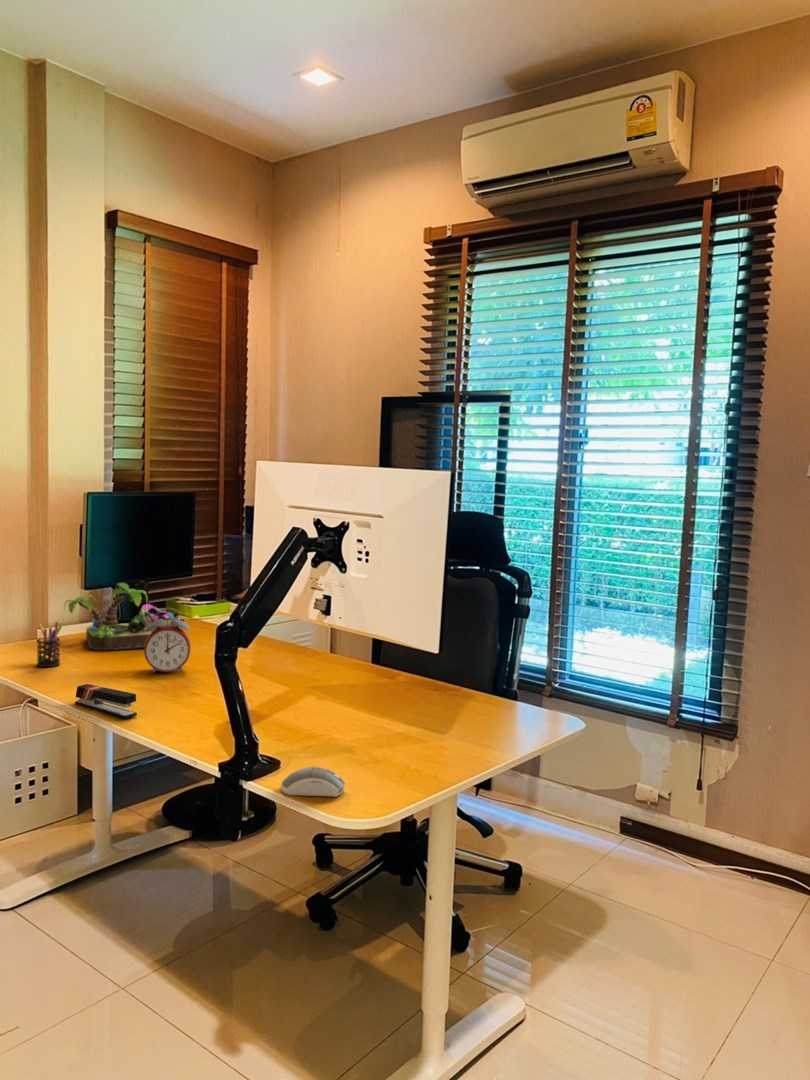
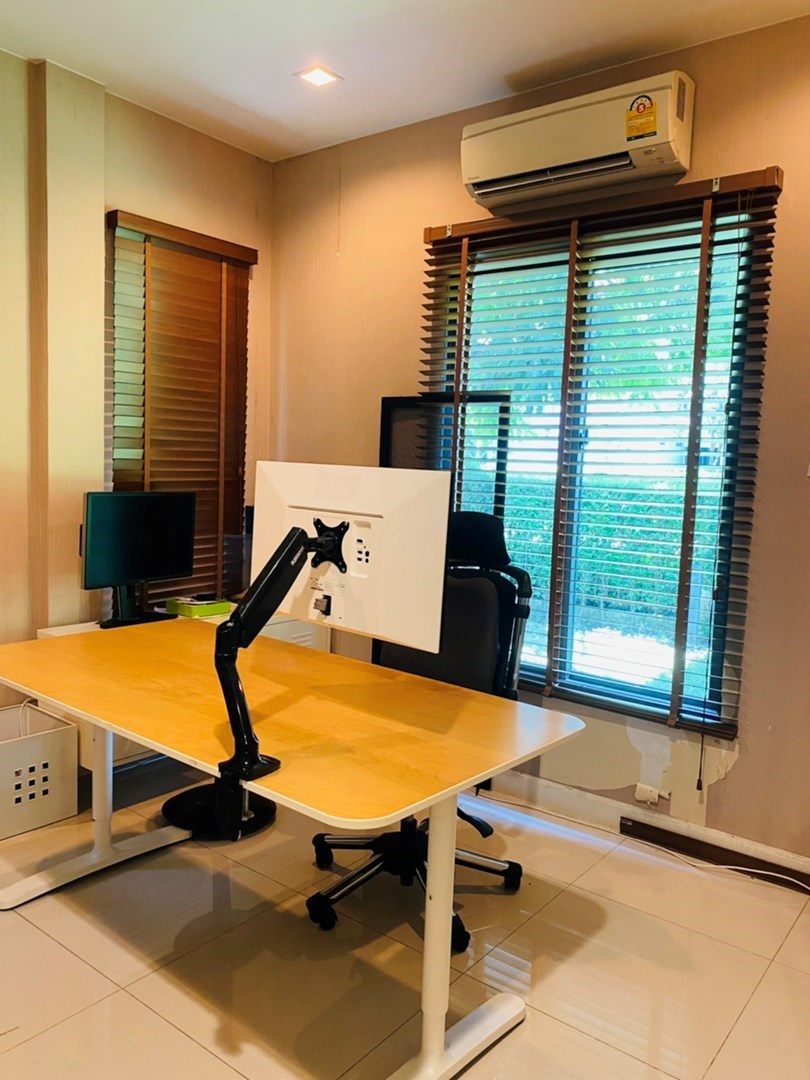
- pen holder [36,621,63,668]
- alarm clock [143,607,191,674]
- stapler [74,683,138,719]
- computer mouse [280,766,346,798]
- plant [63,582,179,651]
